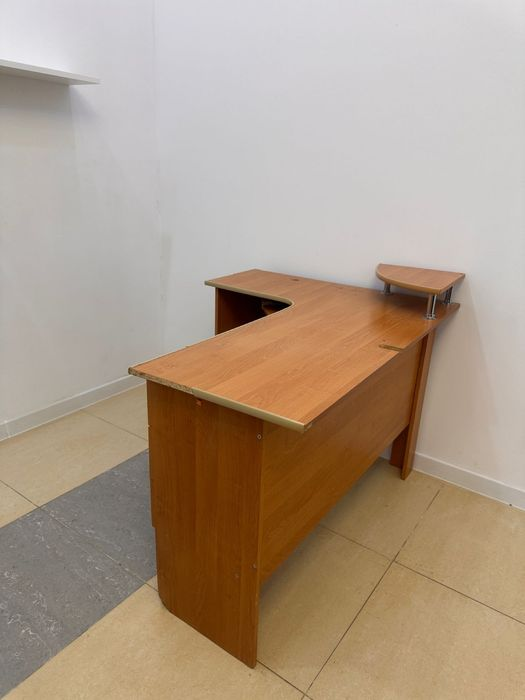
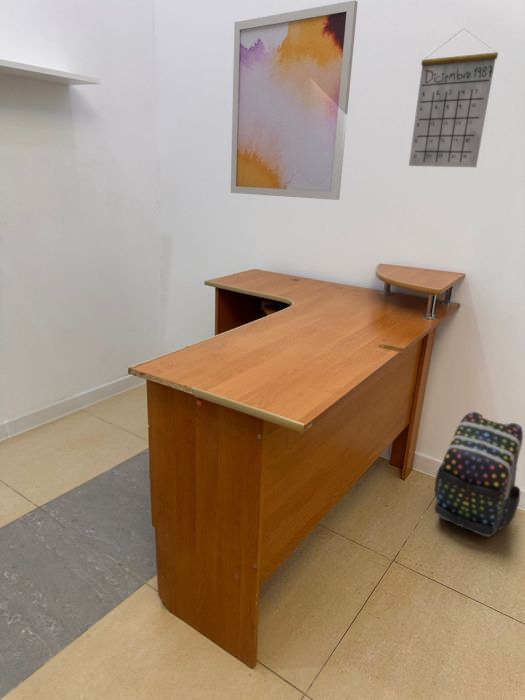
+ wall art [230,0,359,201]
+ calendar [408,27,499,168]
+ backpack [433,411,524,538]
